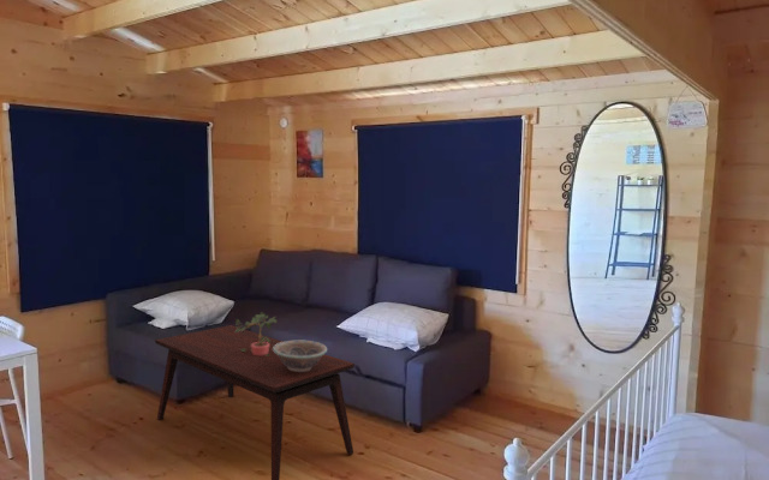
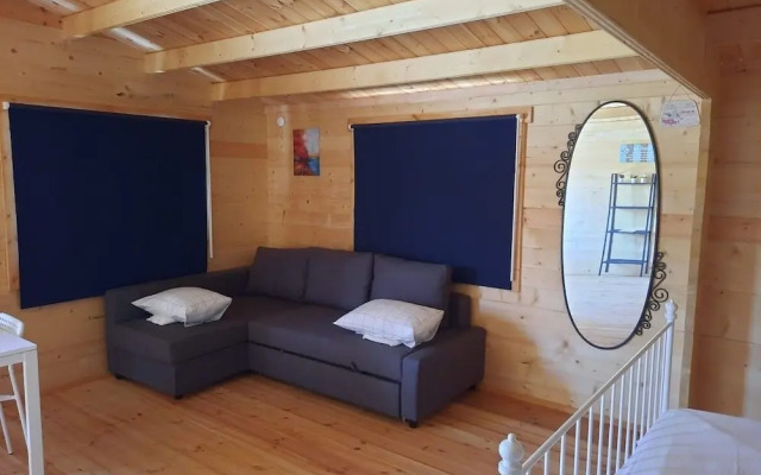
- potted plant [234,311,279,356]
- decorative bowl [273,340,328,372]
- coffee table [154,324,356,480]
